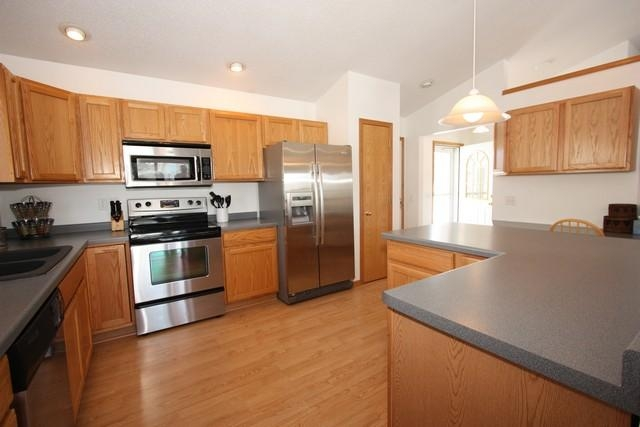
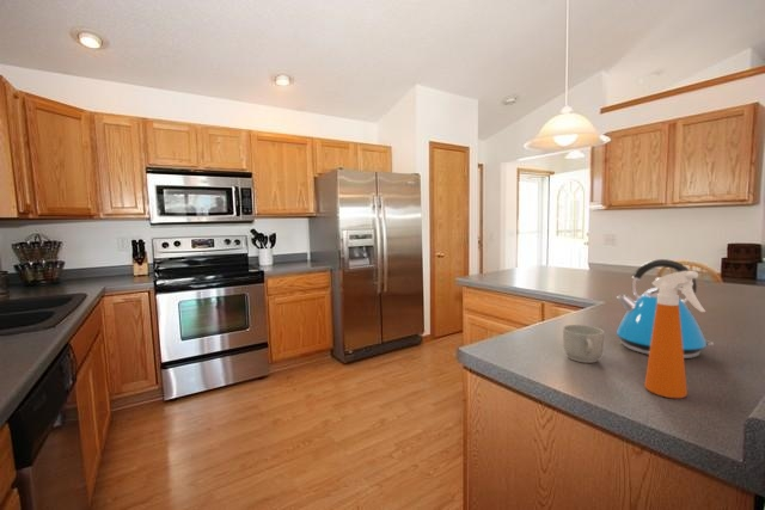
+ spray bottle [643,270,706,399]
+ kettle [616,258,715,360]
+ mug [562,324,605,364]
